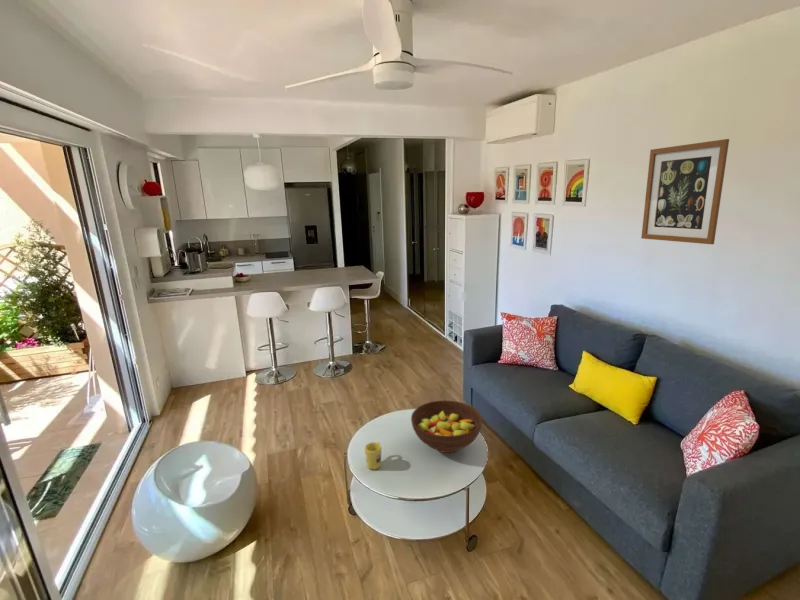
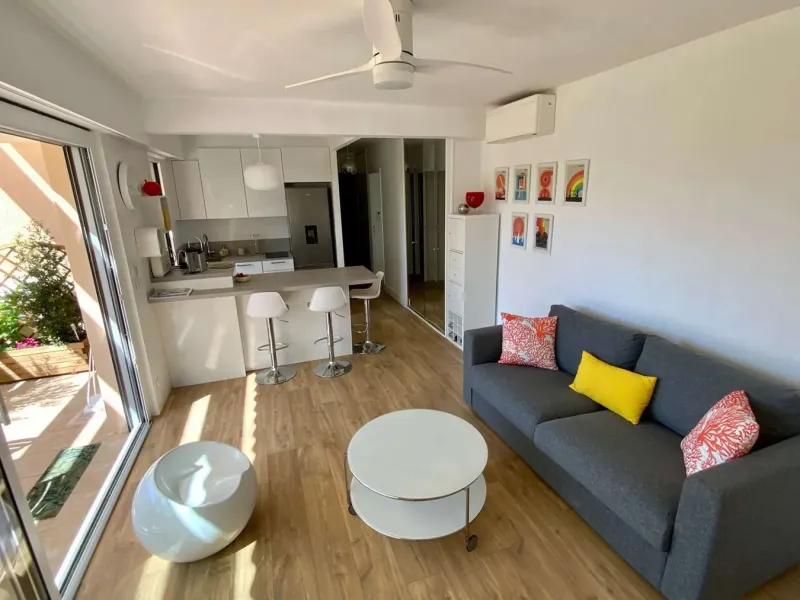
- mug [364,441,383,470]
- fruit bowl [410,400,483,454]
- wall art [640,138,730,245]
